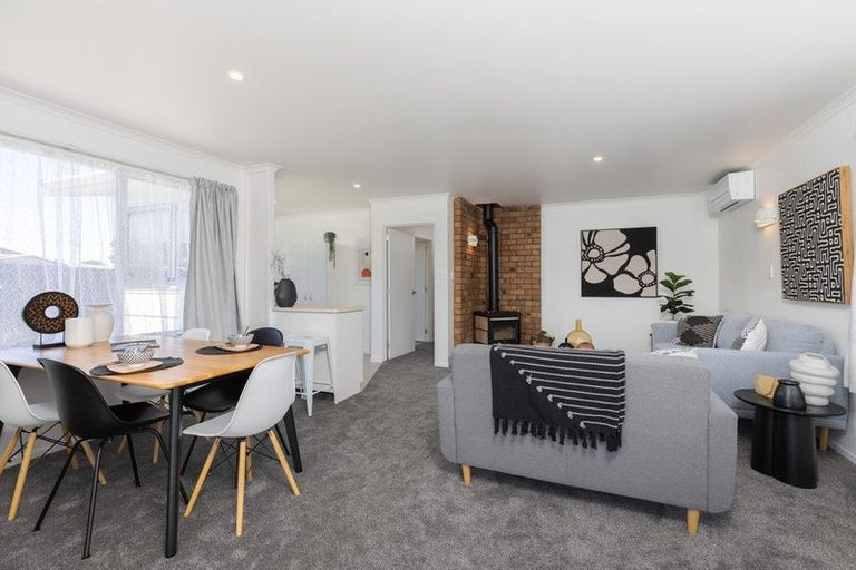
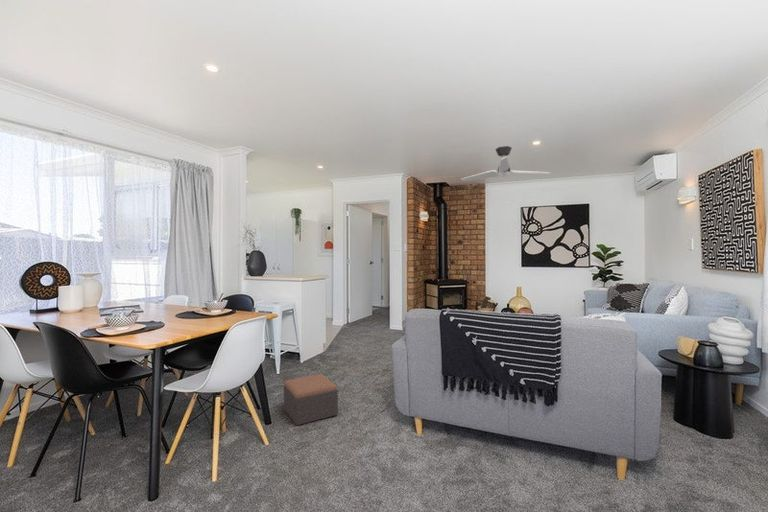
+ footstool [283,373,339,426]
+ ceiling fan [460,145,552,182]
